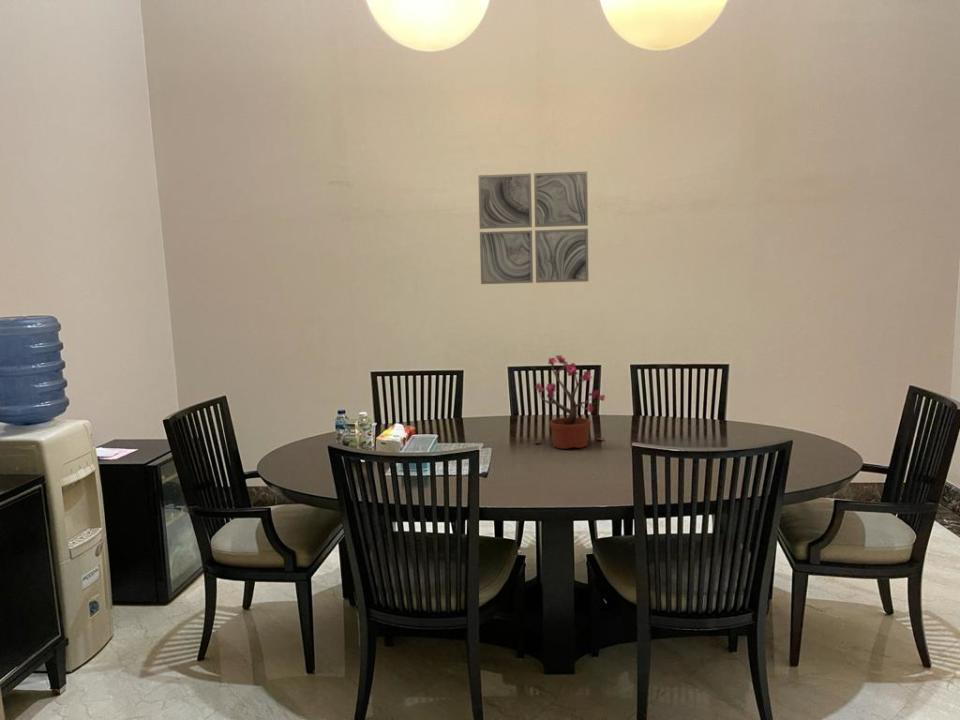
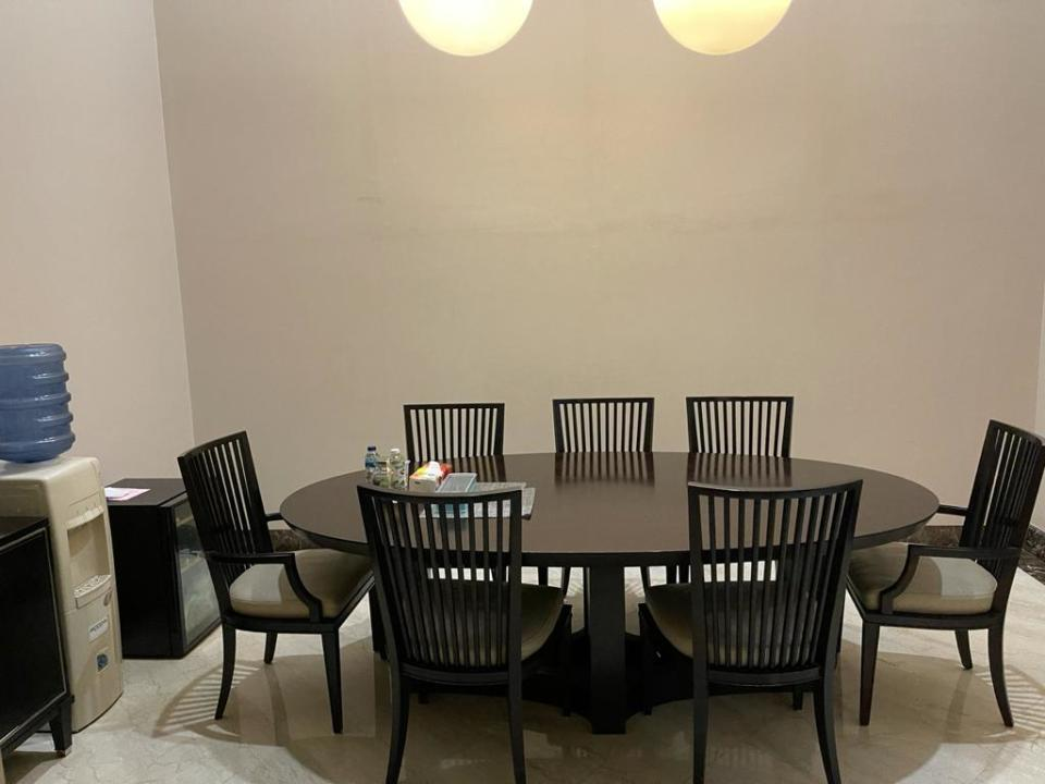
- wall art [477,171,589,285]
- potted plant [533,354,606,450]
